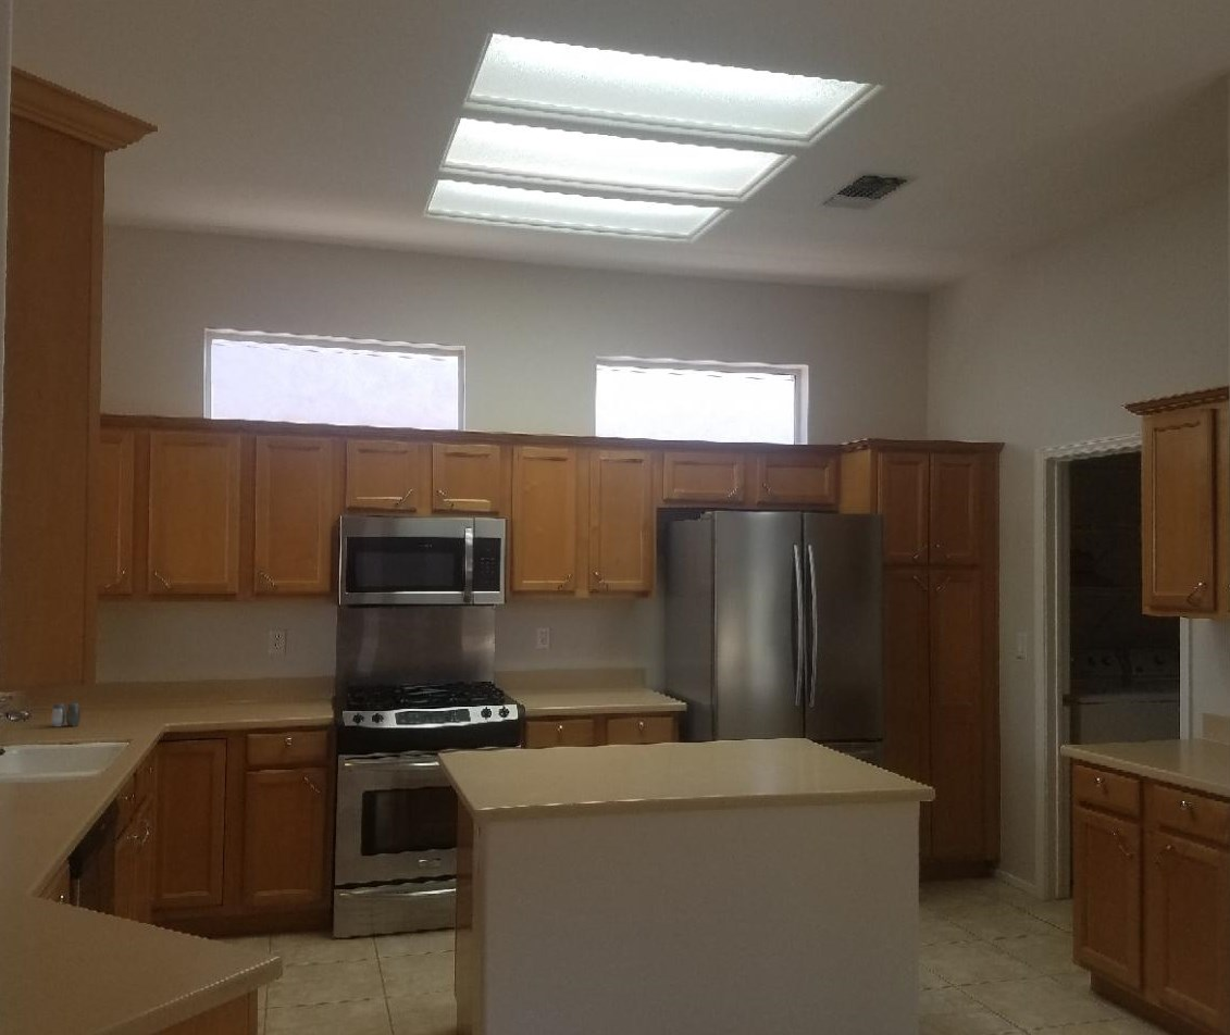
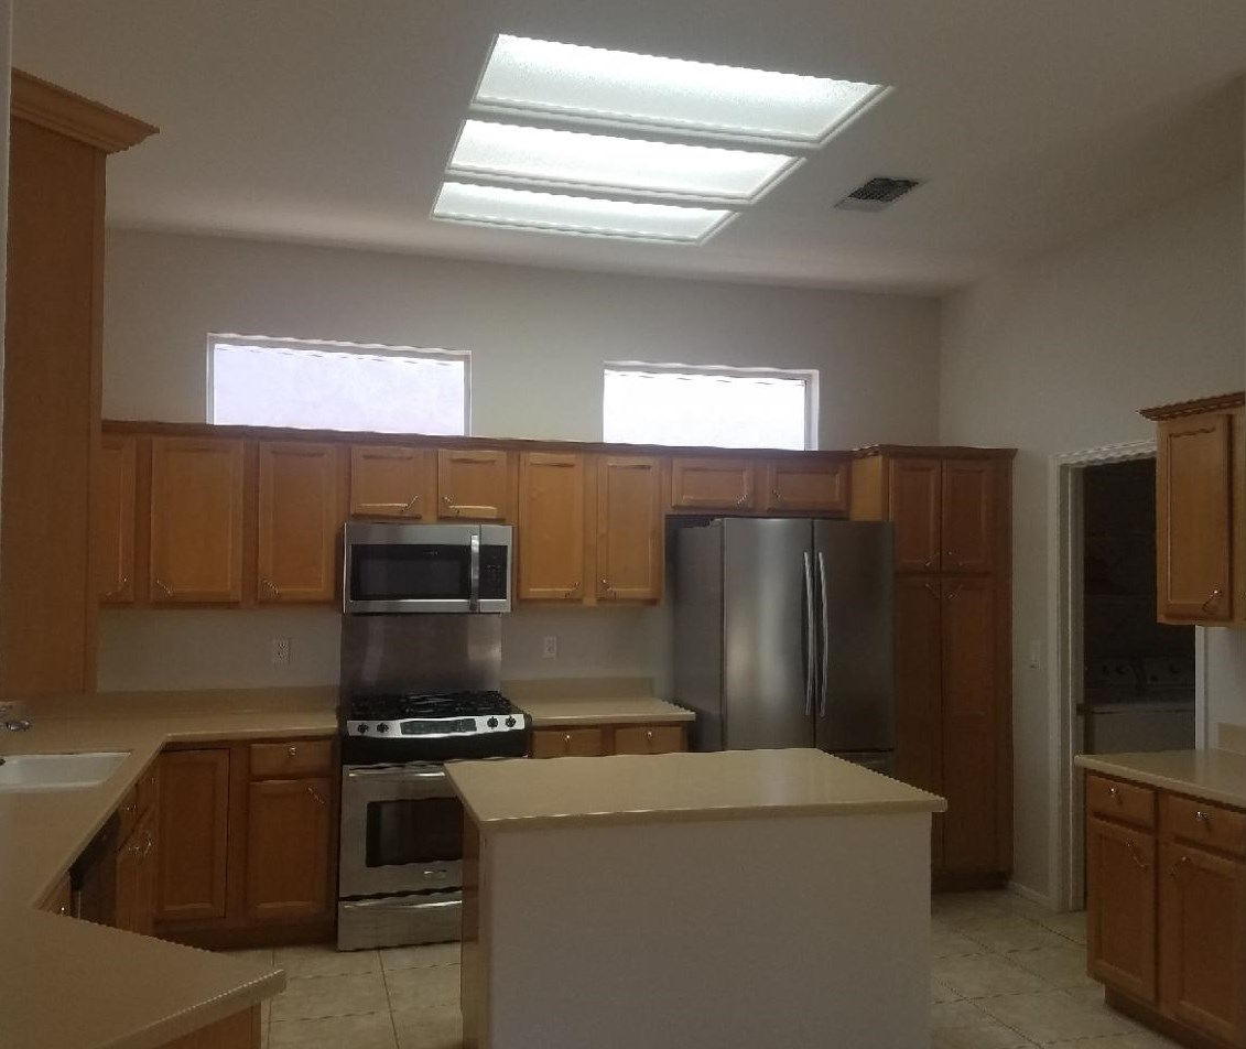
- salt and pepper shaker [50,702,82,727]
